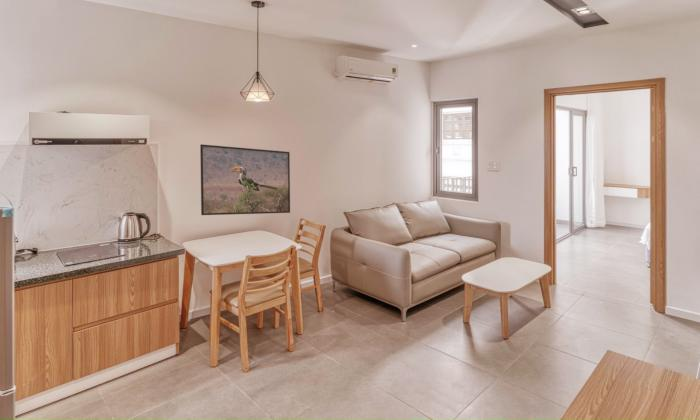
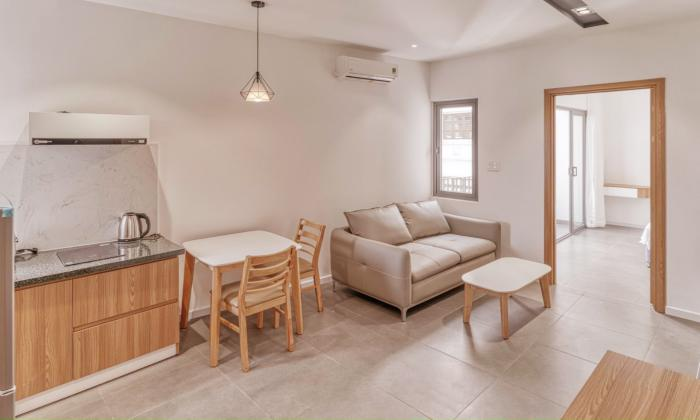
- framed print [199,143,291,216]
